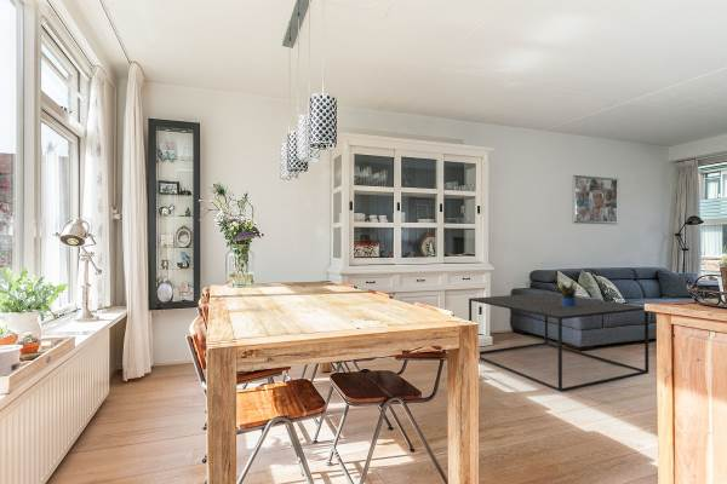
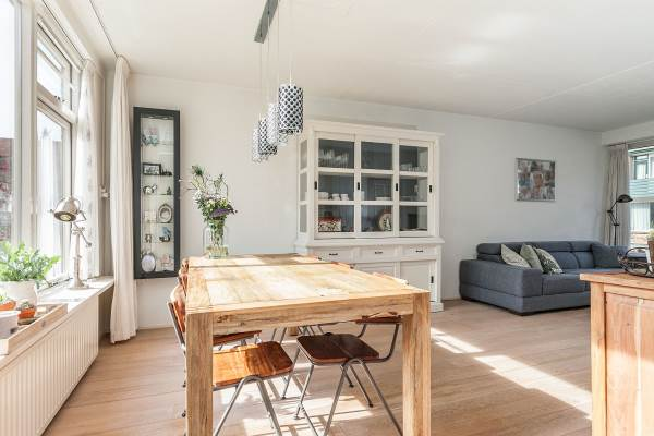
- coffee table [468,292,649,393]
- potted plant [551,272,578,307]
